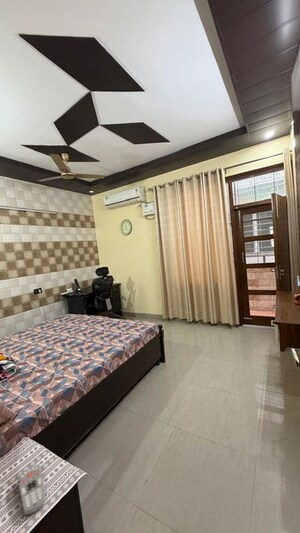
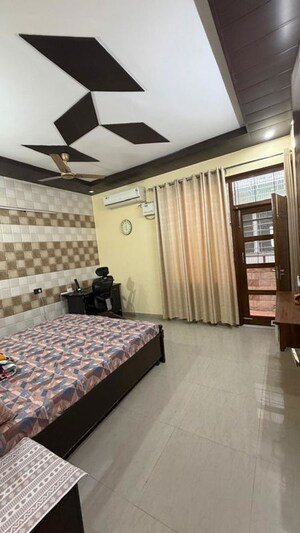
- remote control [17,463,47,516]
